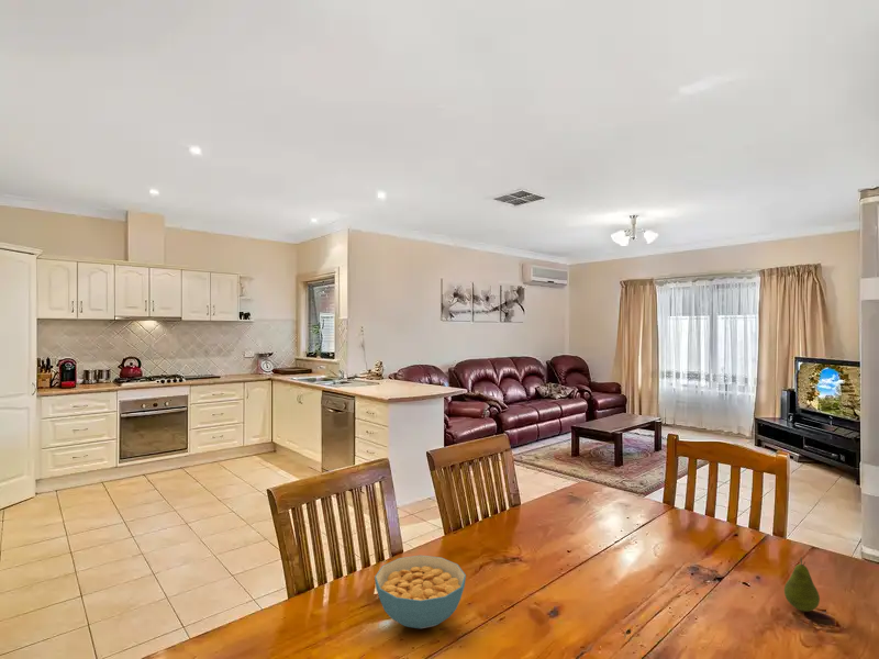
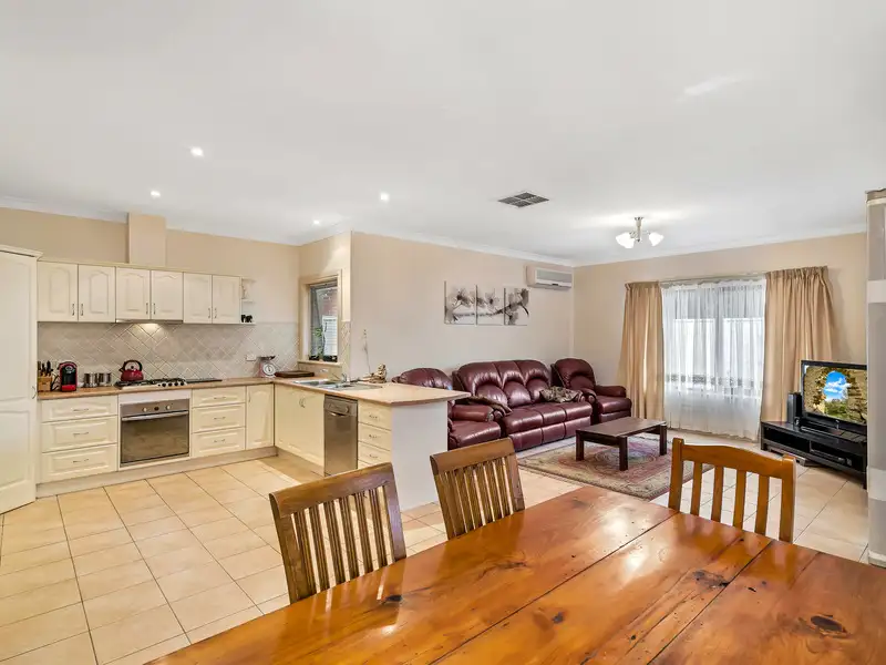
- fruit [783,558,821,613]
- cereal bowl [374,555,467,629]
